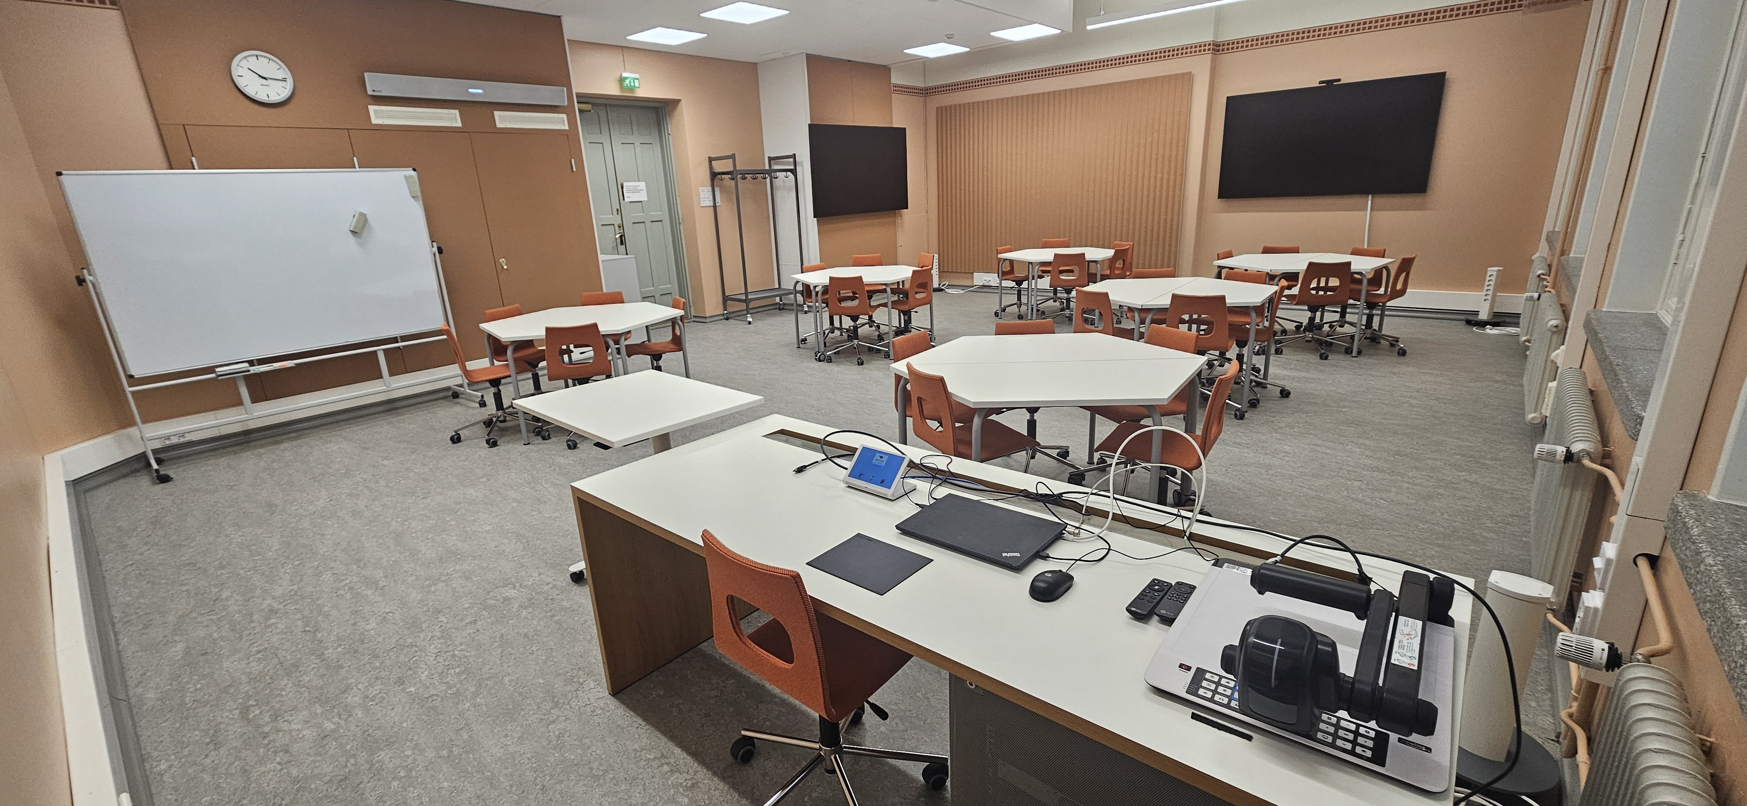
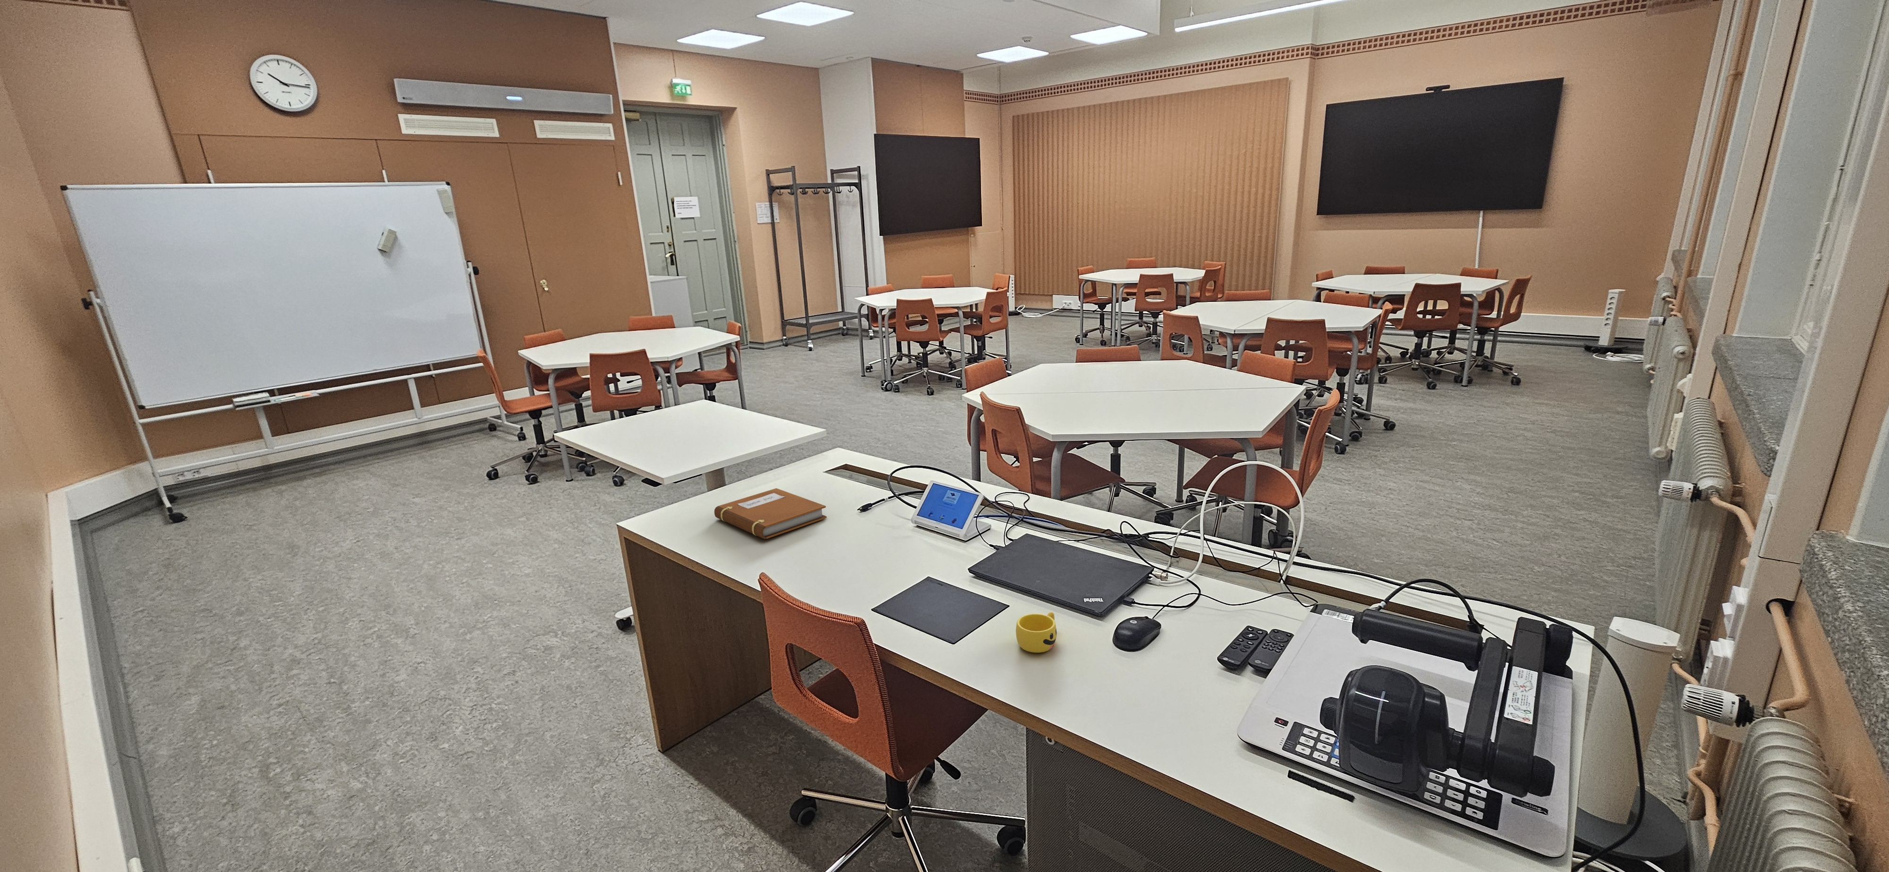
+ cup [1016,612,1058,653]
+ notebook [714,488,828,540]
